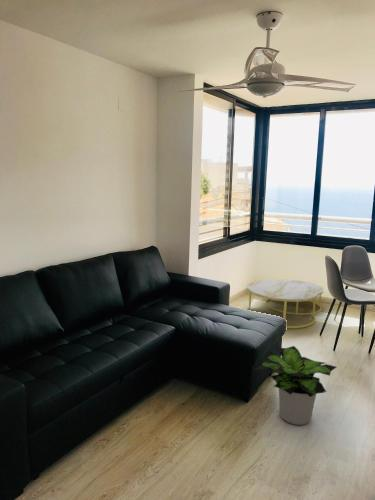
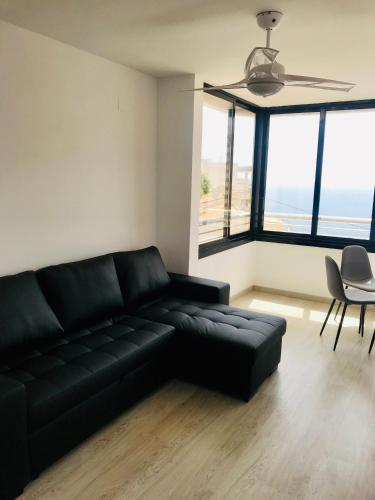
- coffee table [246,279,324,329]
- potted plant [255,345,337,426]
